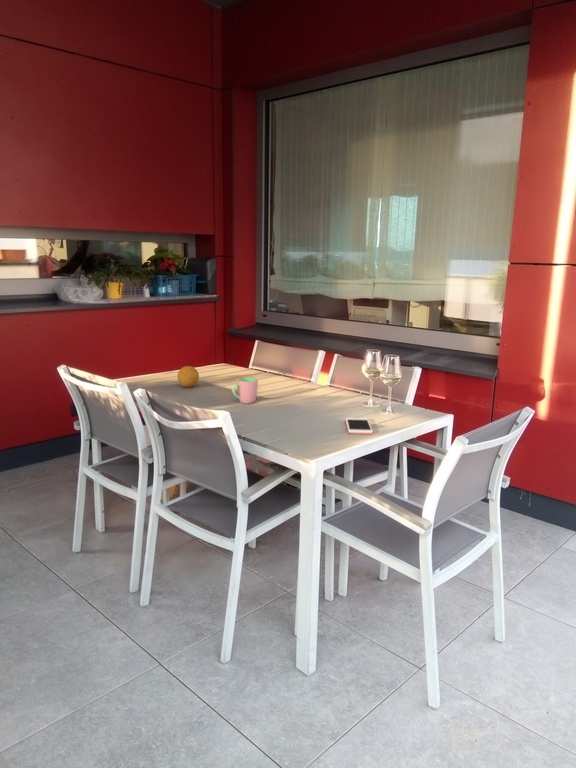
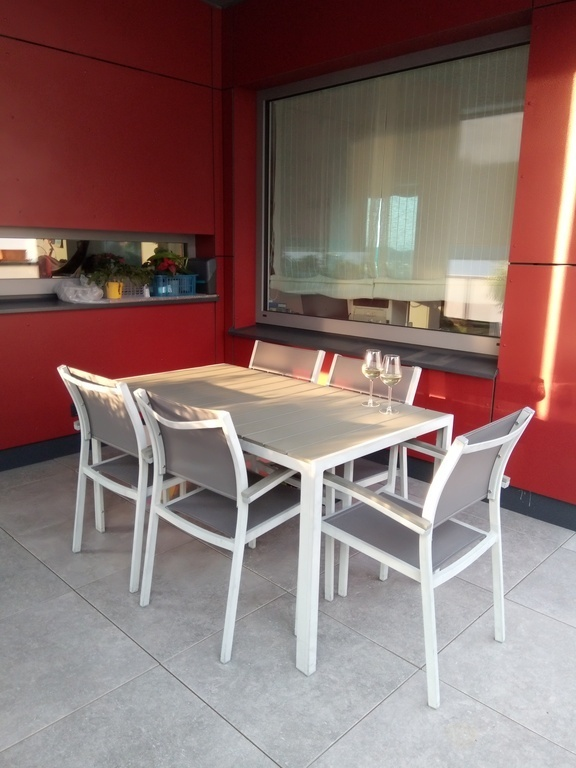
- fruit [177,365,200,388]
- cell phone [344,417,374,435]
- cup [231,376,259,404]
